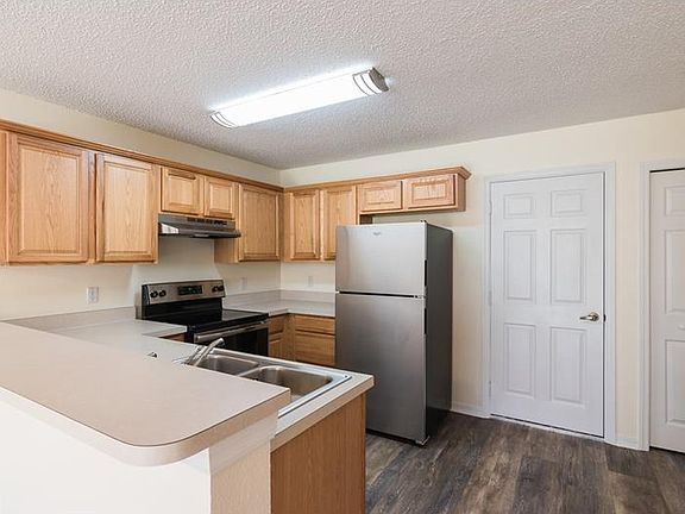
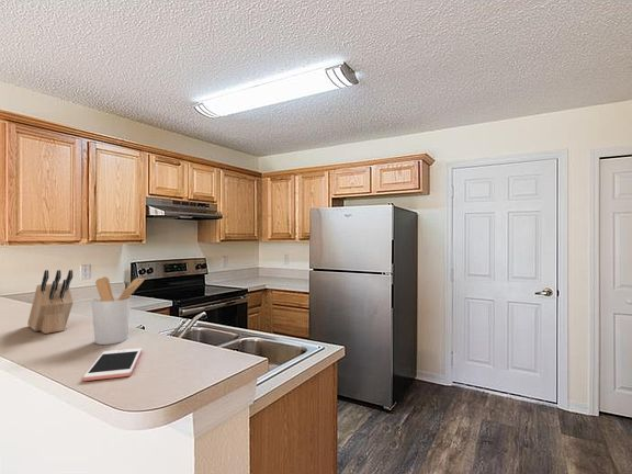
+ knife block [26,269,75,335]
+ cell phone [82,347,143,382]
+ utensil holder [91,276,146,346]
